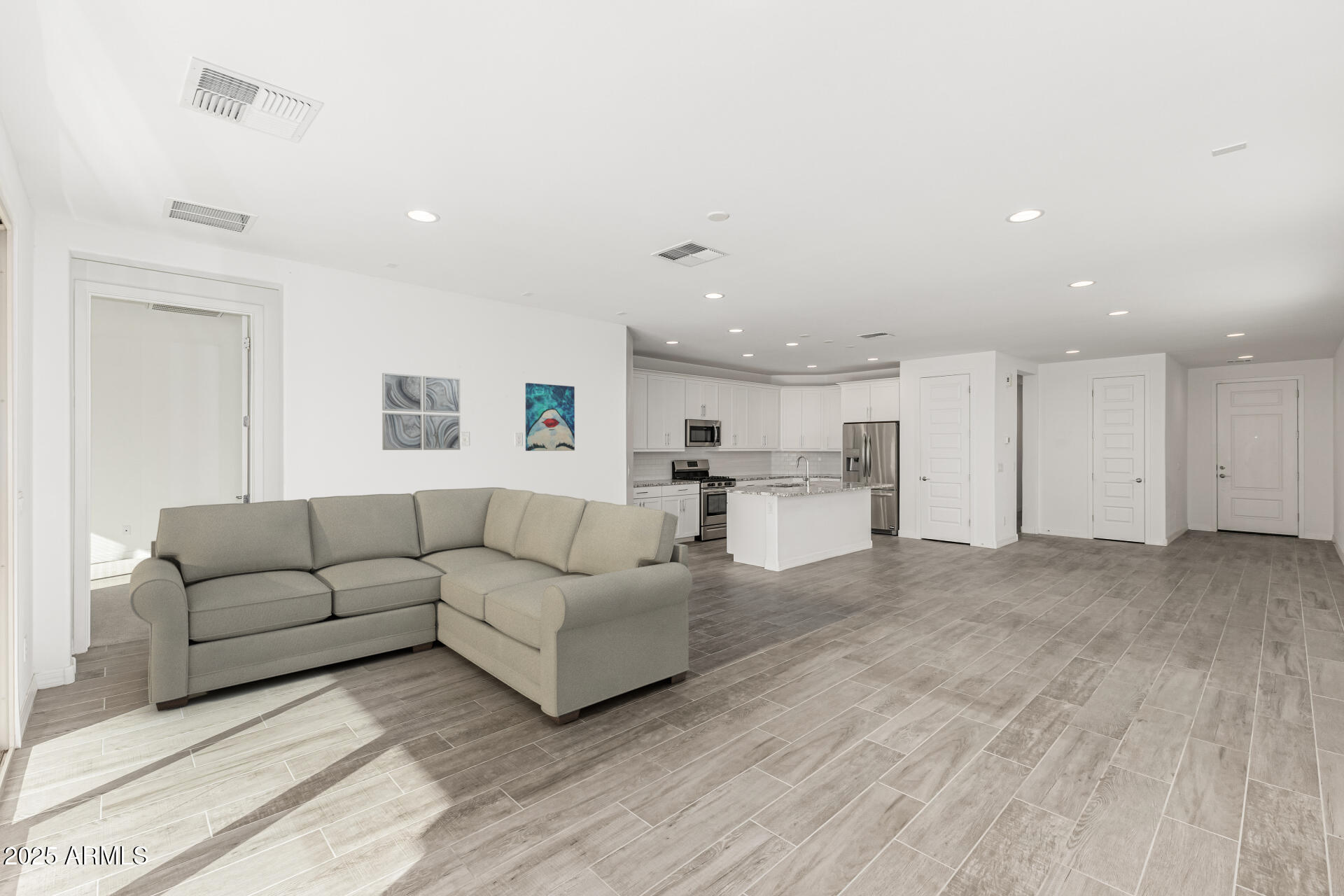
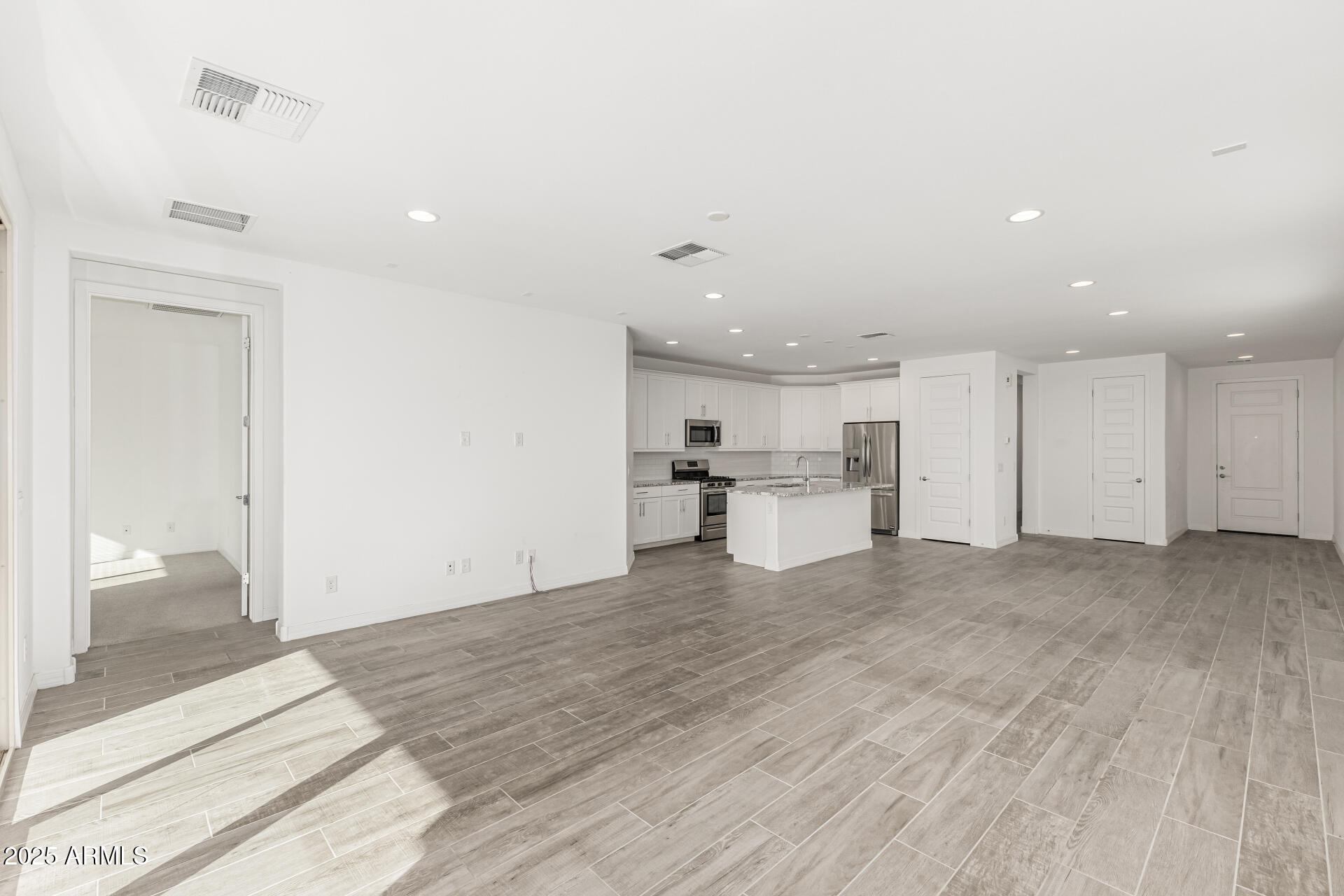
- wall art [525,382,575,451]
- wall art [381,372,461,451]
- sofa [128,486,693,726]
